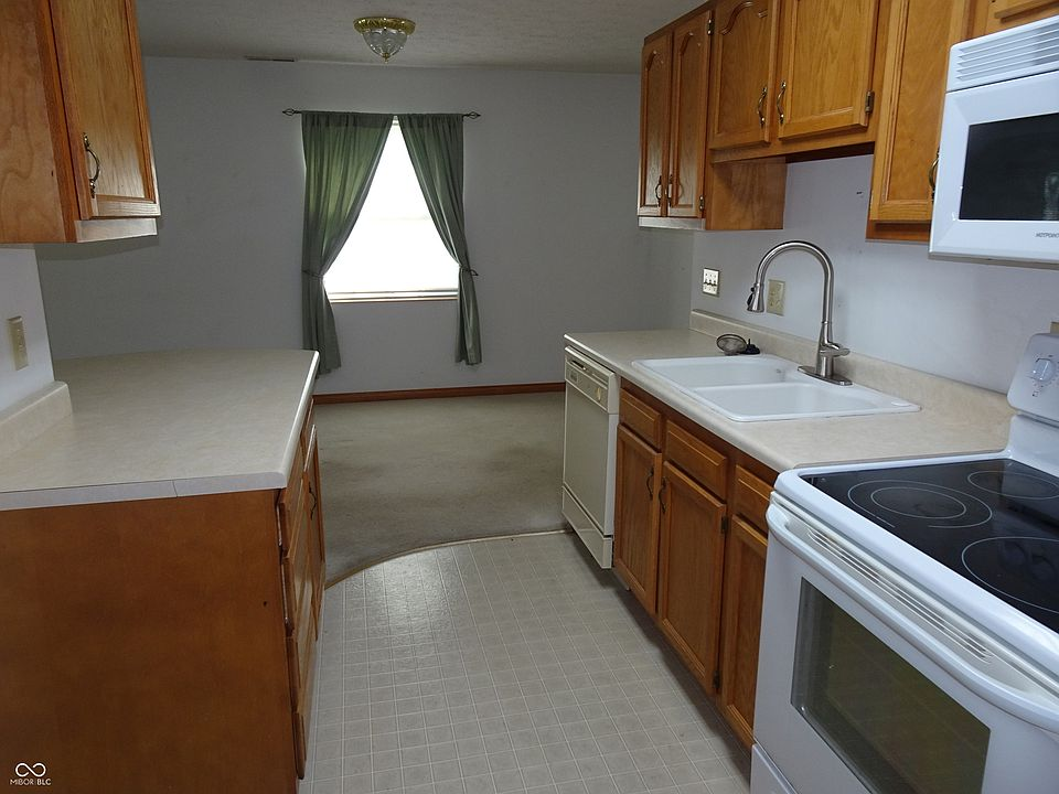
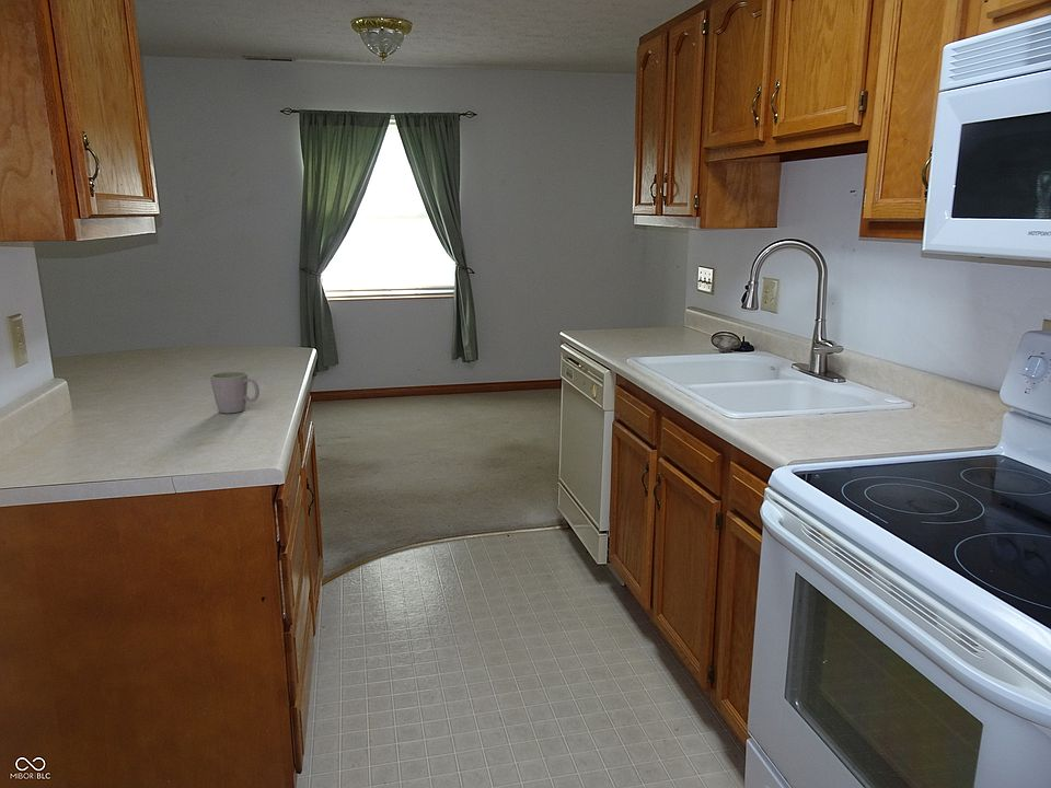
+ mug [209,370,261,414]
